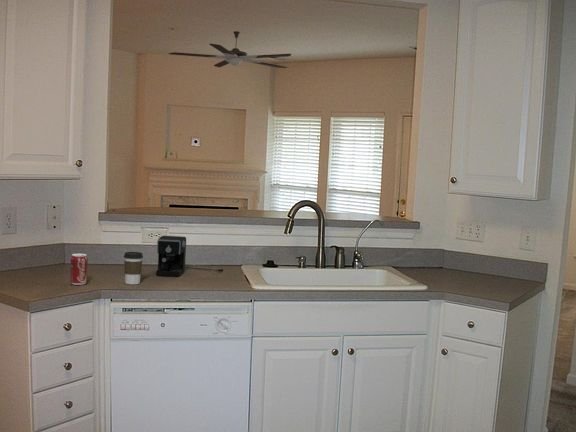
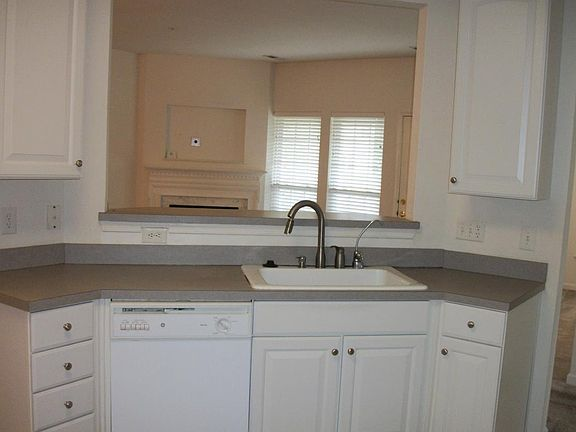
- coffee cup [123,251,144,285]
- ceiling fan [167,30,292,69]
- coffee maker [155,235,224,277]
- beverage can [69,253,89,286]
